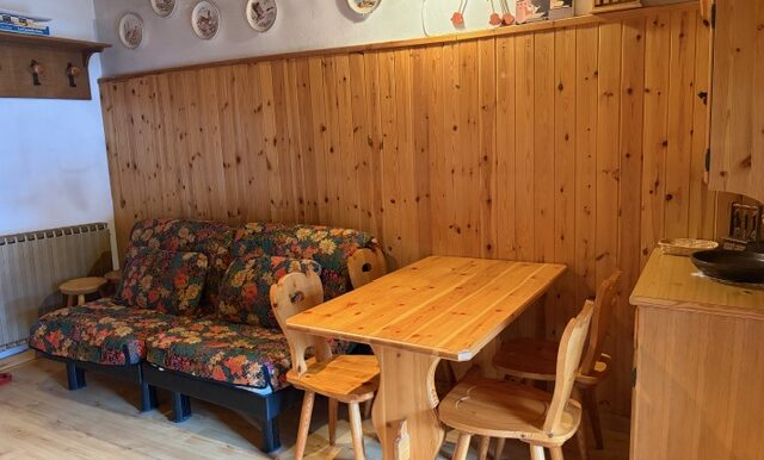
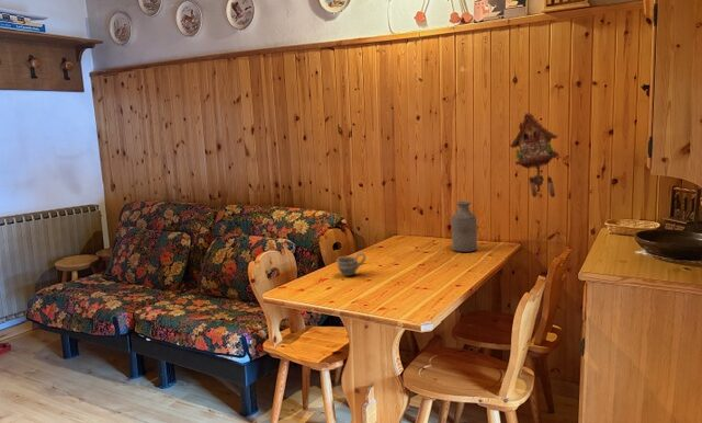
+ bottle [451,201,478,253]
+ cuckoo clock [508,112,559,198]
+ cup [336,251,367,277]
